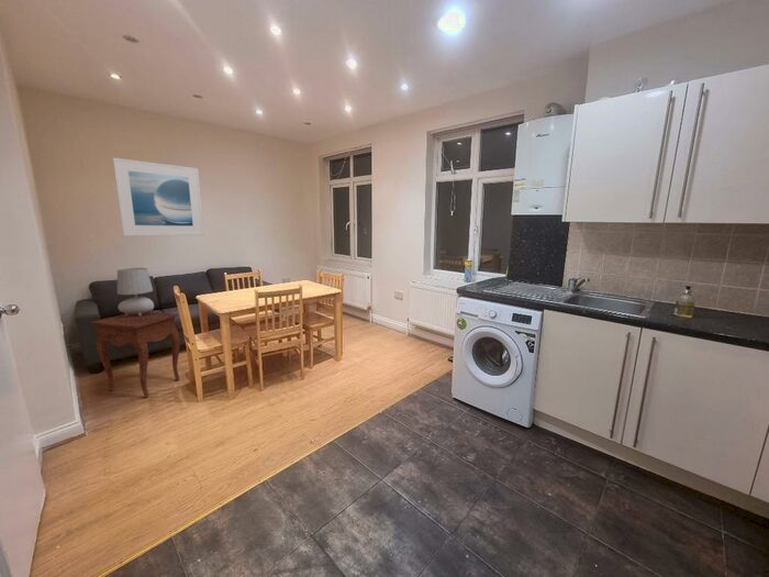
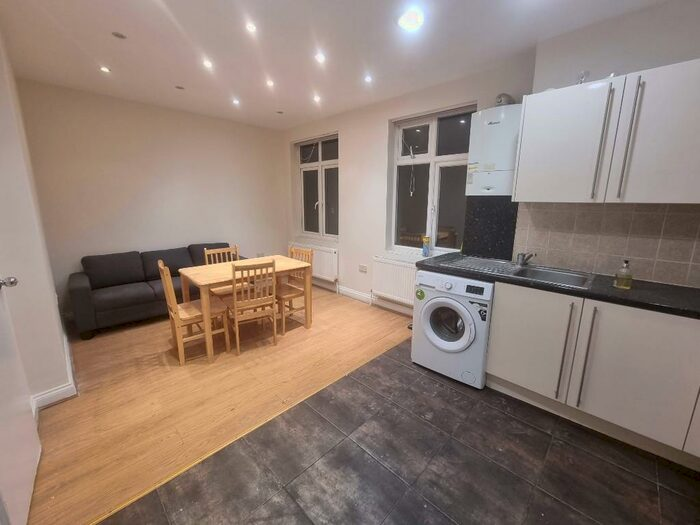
- side table [90,311,181,398]
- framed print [112,157,205,237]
- table lamp [116,267,155,315]
